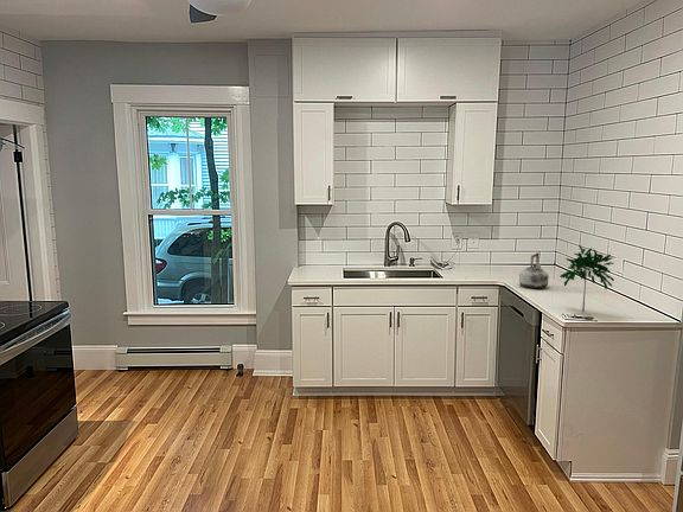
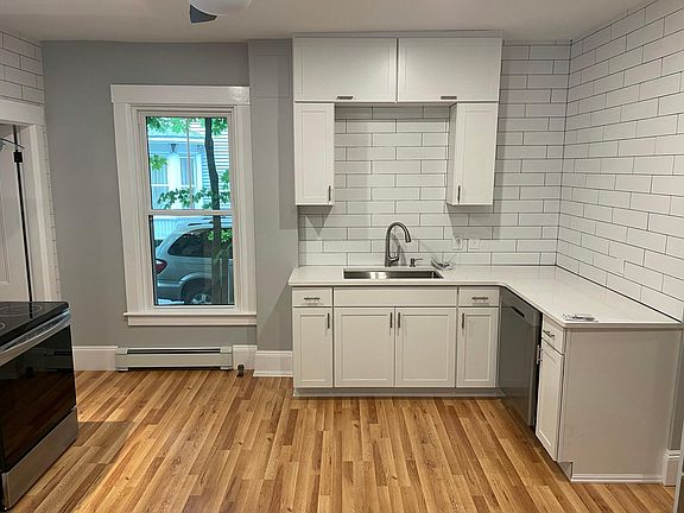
- kettle [518,252,550,289]
- plant [558,244,615,313]
